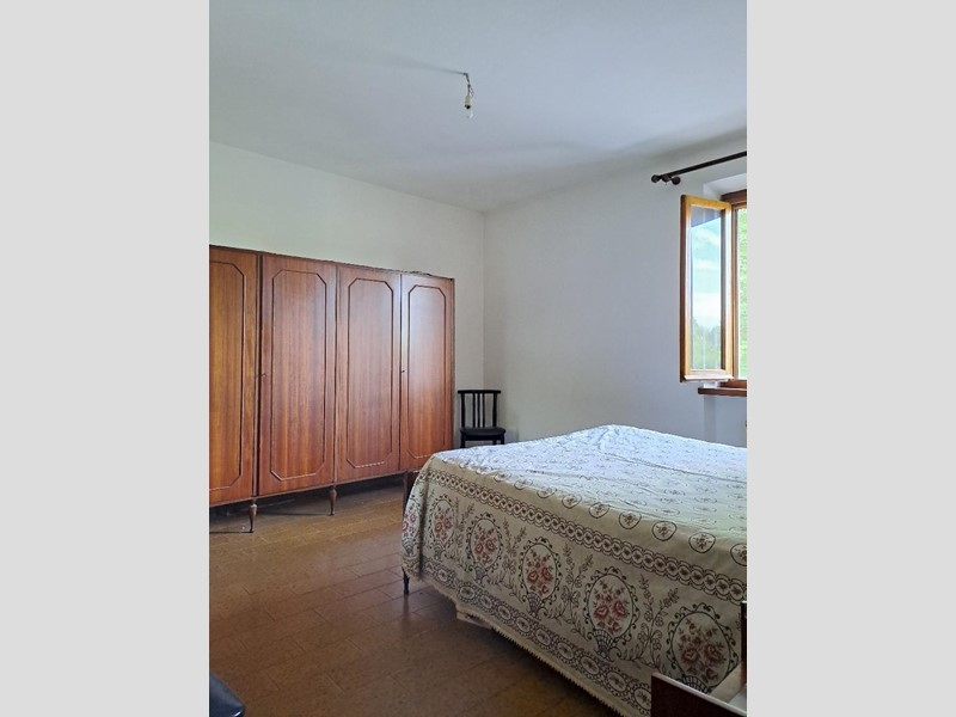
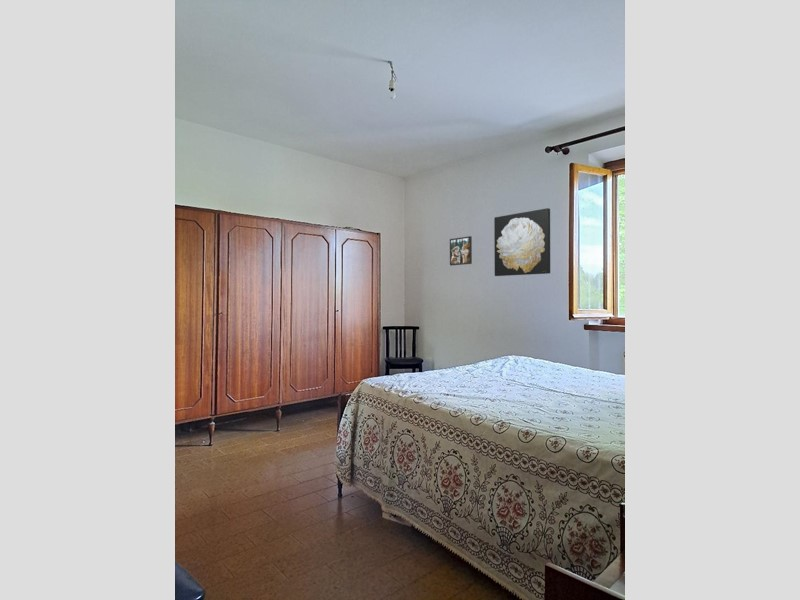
+ wall art [493,207,551,277]
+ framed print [449,235,473,267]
